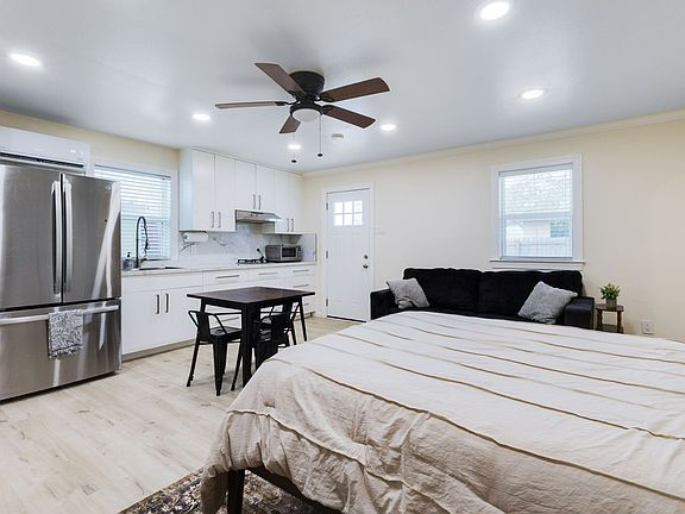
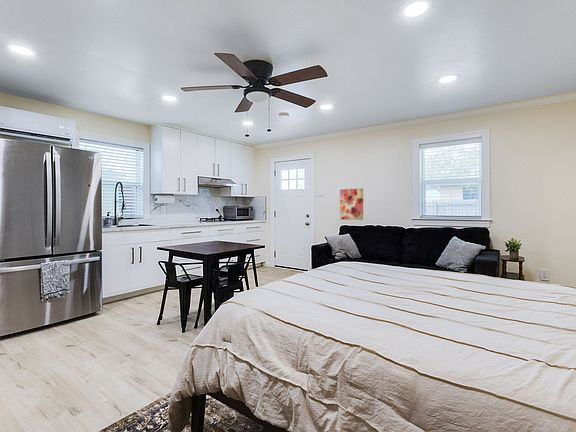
+ wall art [339,187,364,221]
